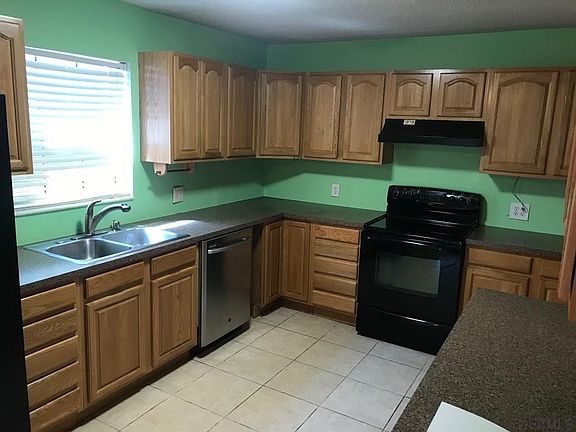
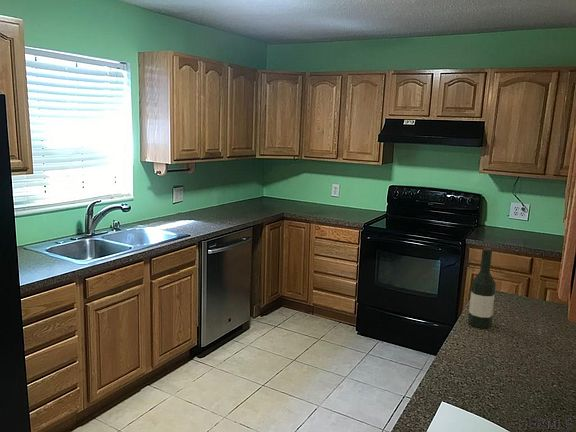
+ wine bottle [467,247,497,329]
